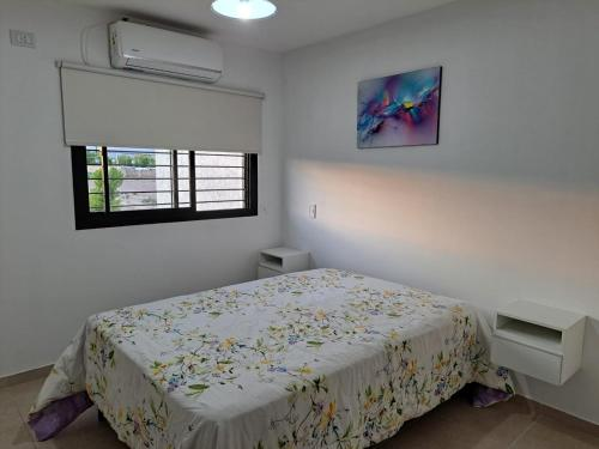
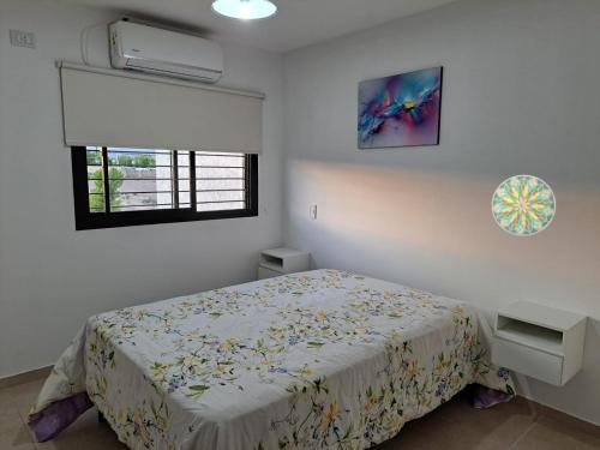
+ decorative plate [491,174,557,236]
